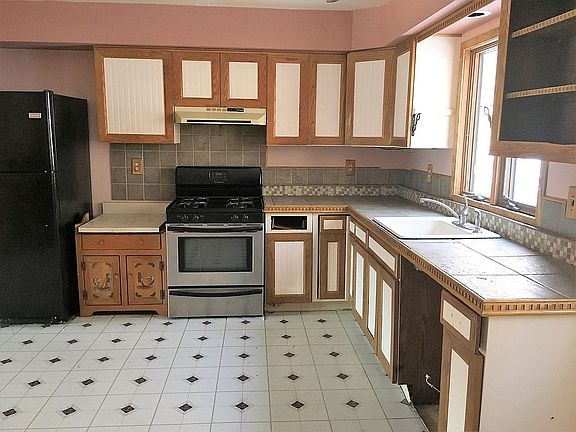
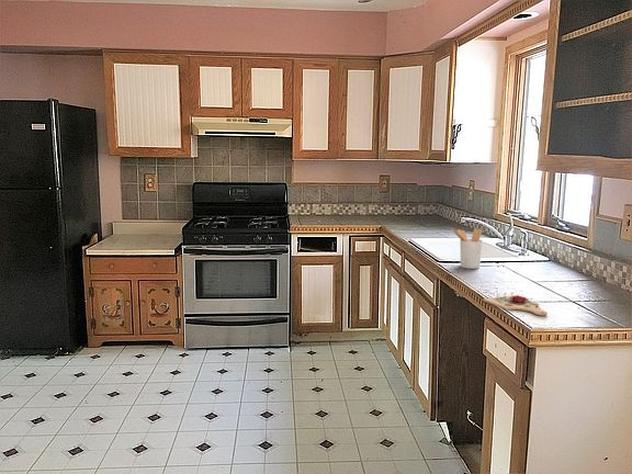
+ cutting board [483,292,549,316]
+ utensil holder [451,227,484,270]
